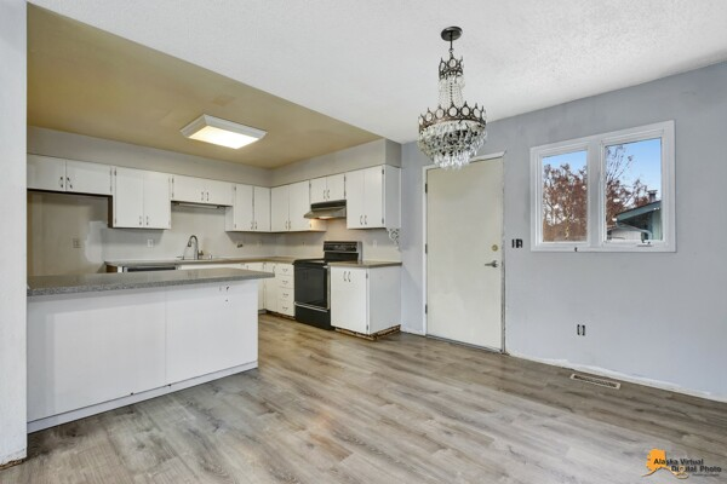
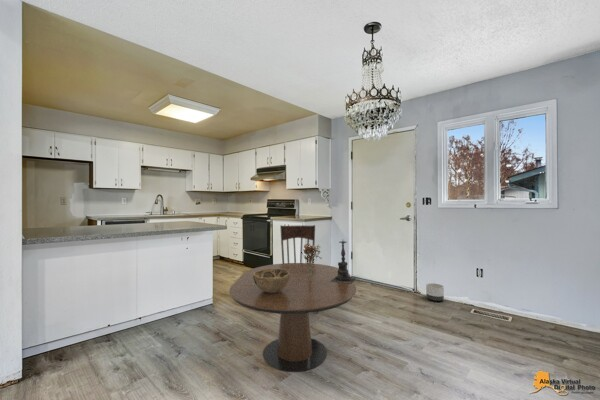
+ bouquet [301,243,323,281]
+ chair [279,224,319,314]
+ planter [425,282,445,302]
+ dining table [228,262,357,373]
+ candle holder [331,240,357,284]
+ decorative bowl [253,269,290,293]
